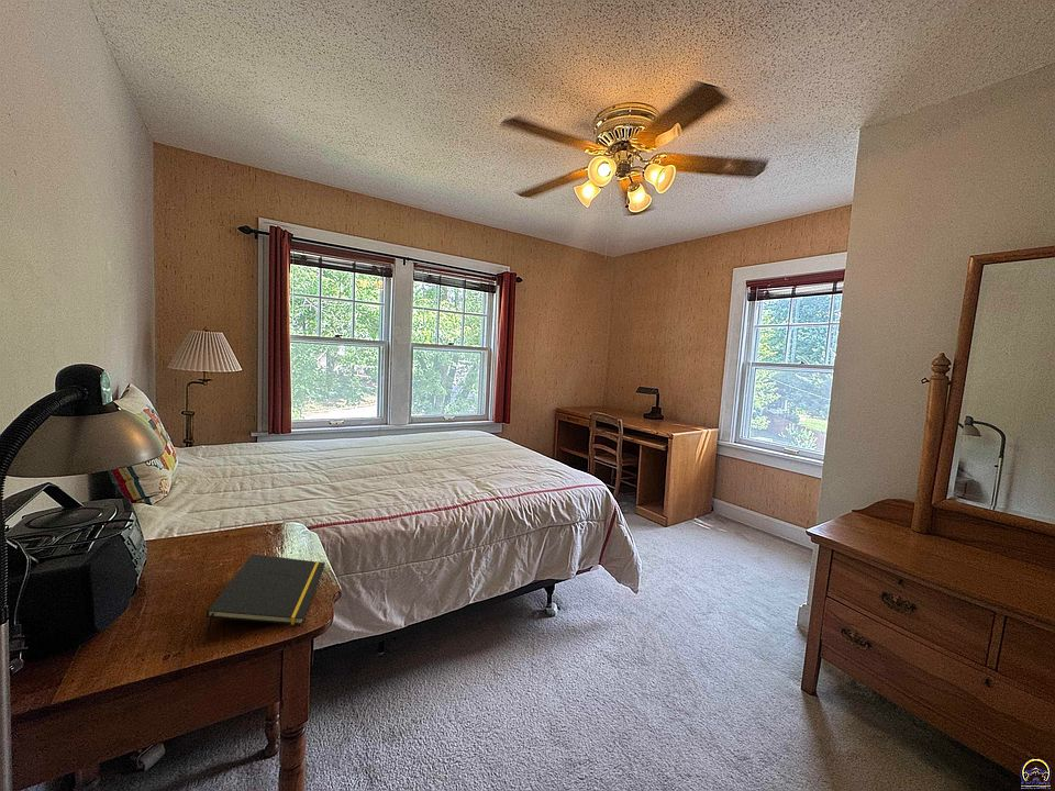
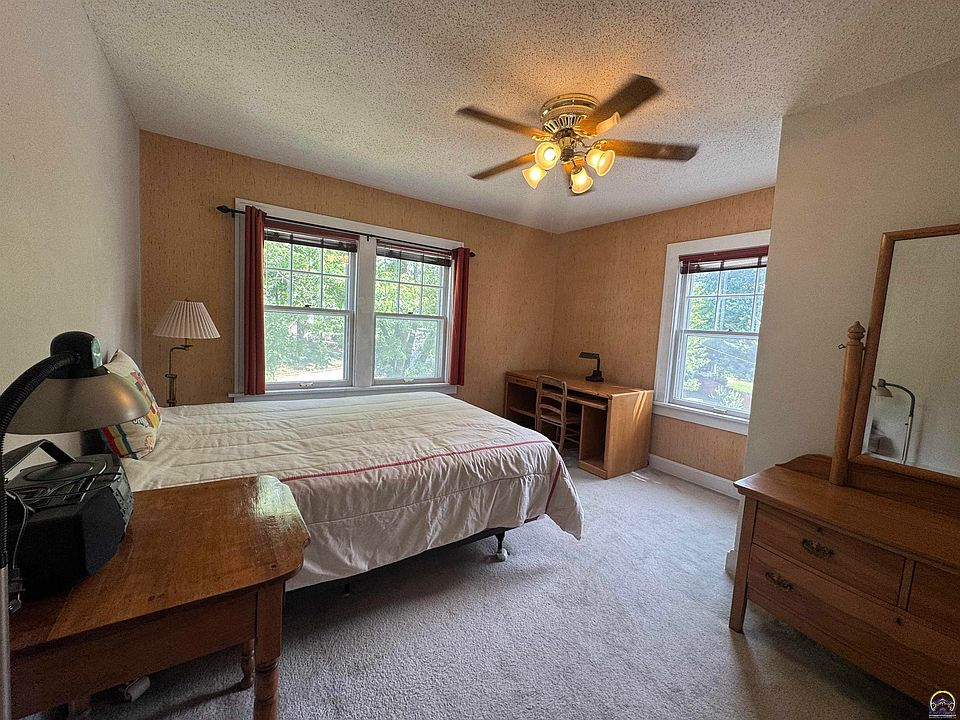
- notepad [206,553,326,637]
